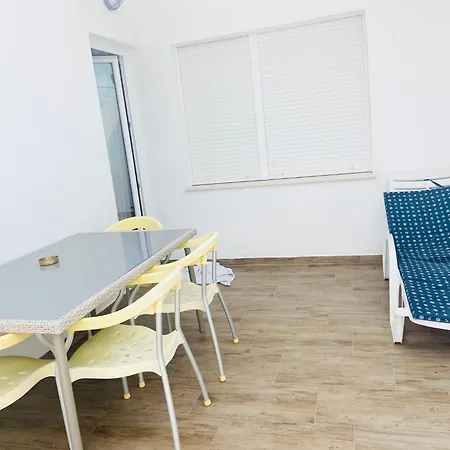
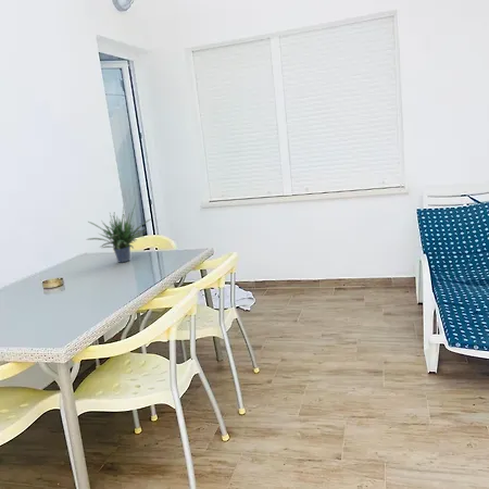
+ potted plant [86,201,153,264]
